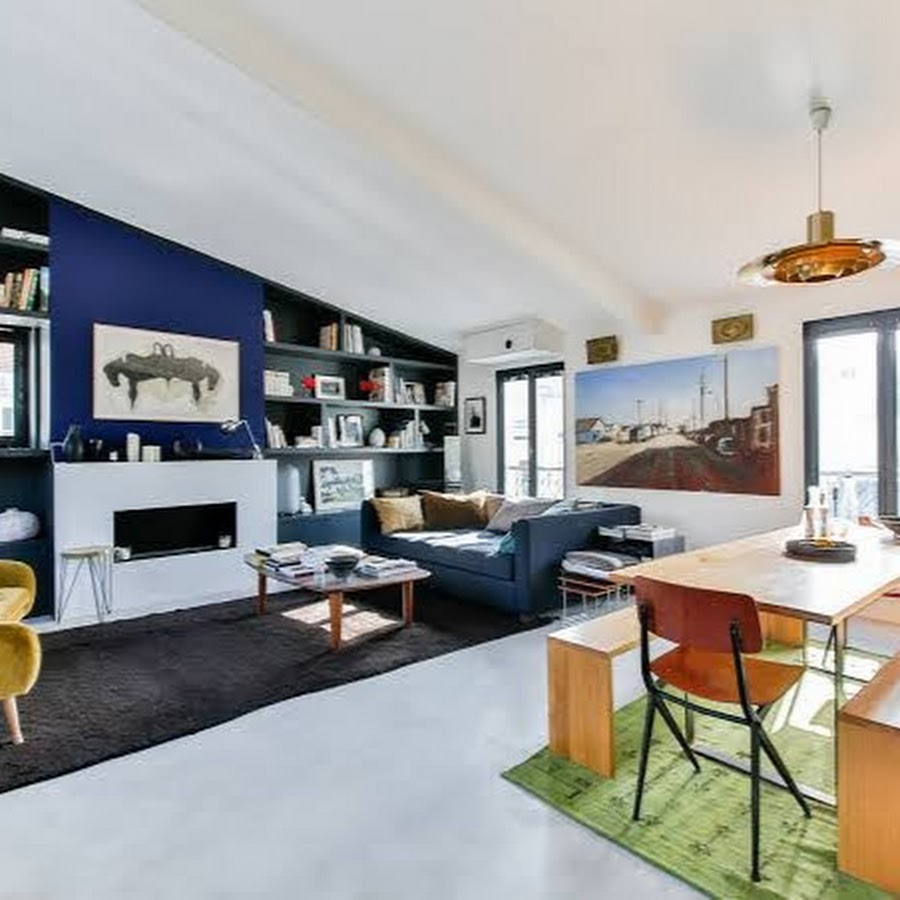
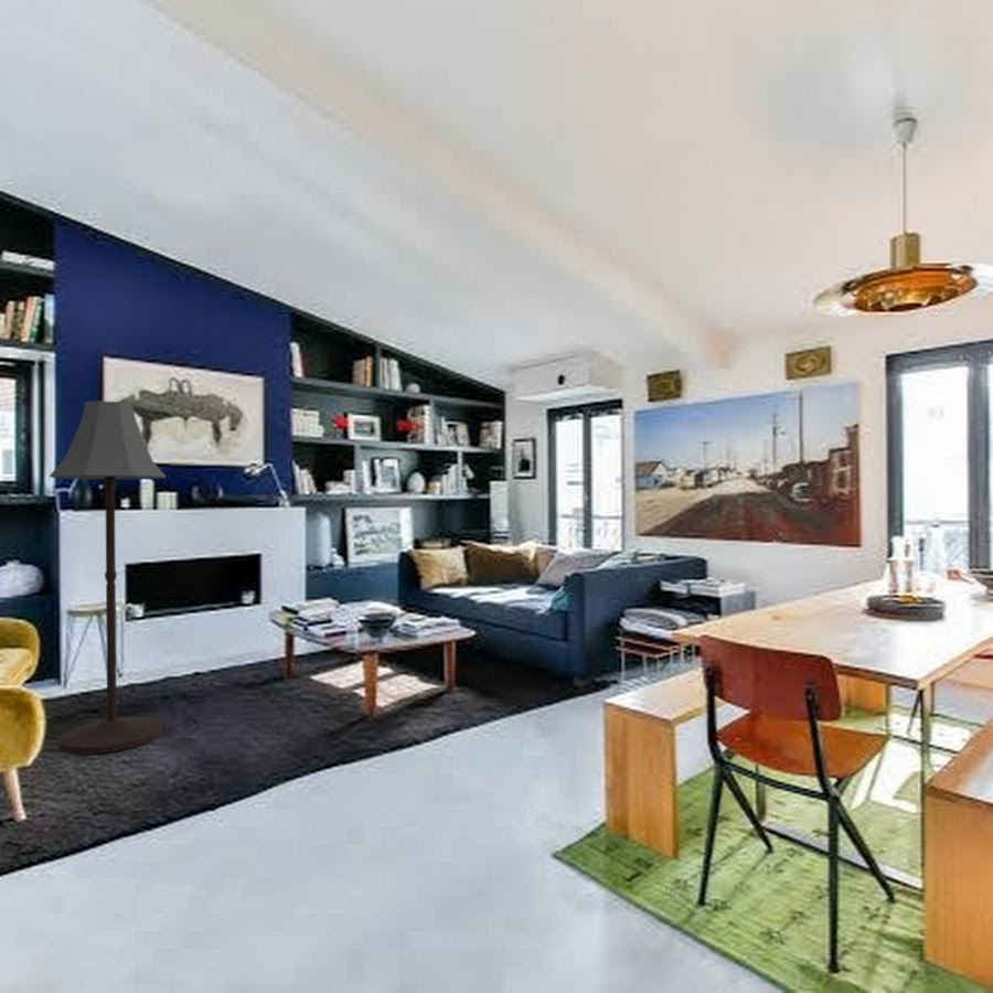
+ floor lamp [47,399,167,755]
